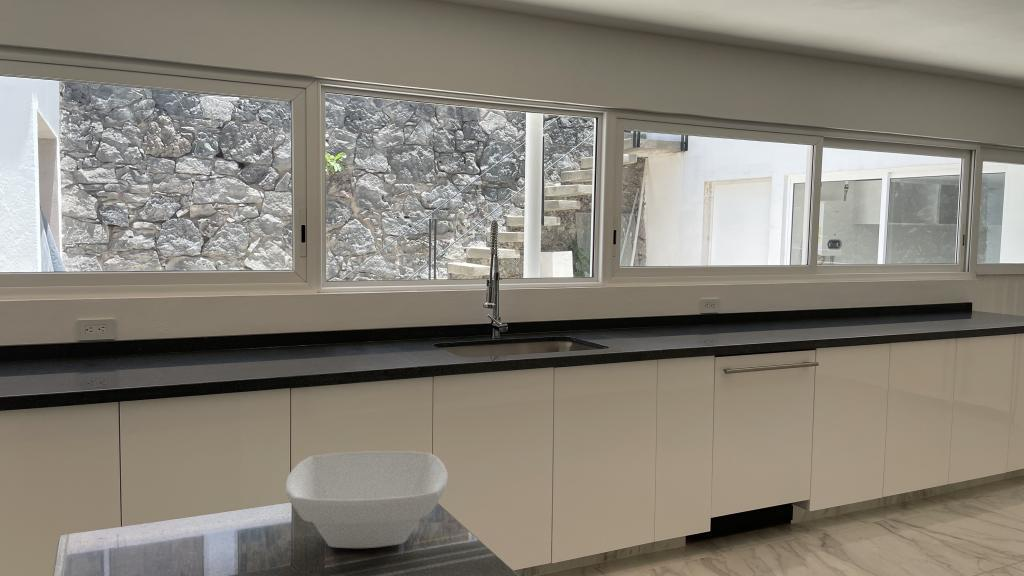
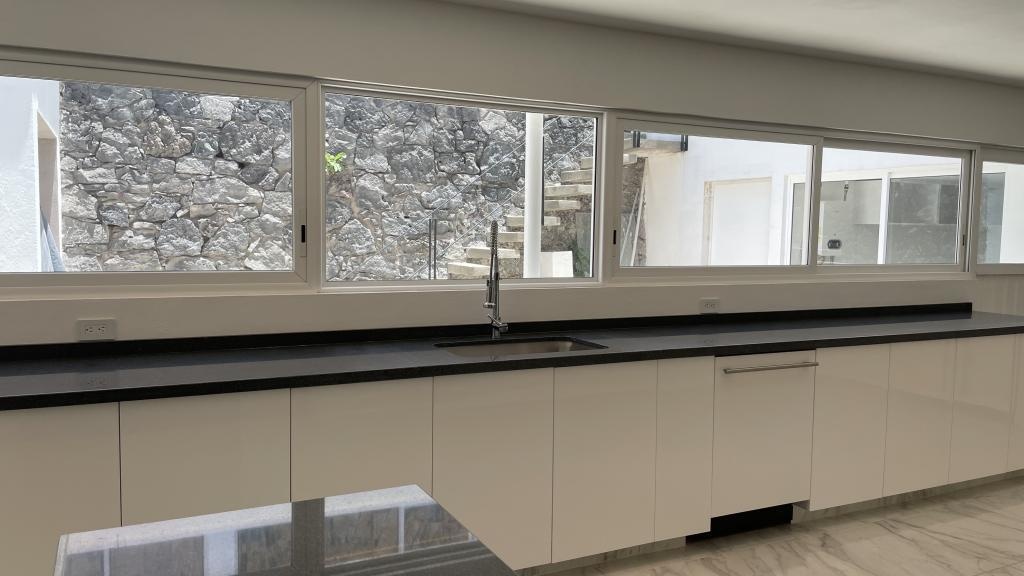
- bowl [284,450,449,549]
